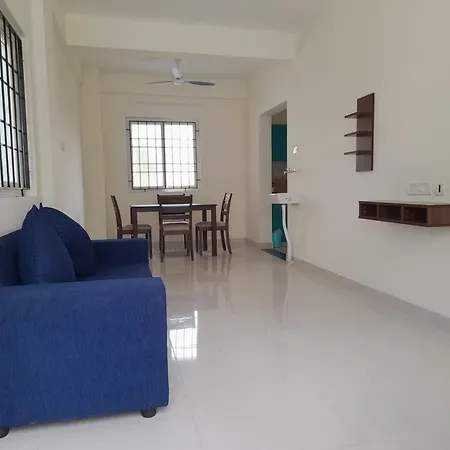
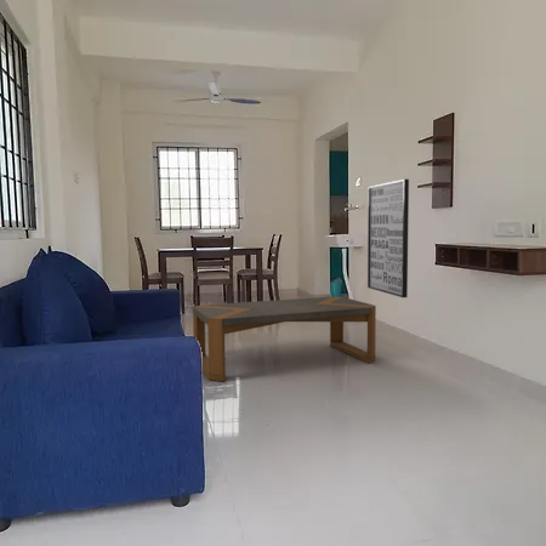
+ wall art [366,178,410,298]
+ coffee table [192,296,377,382]
